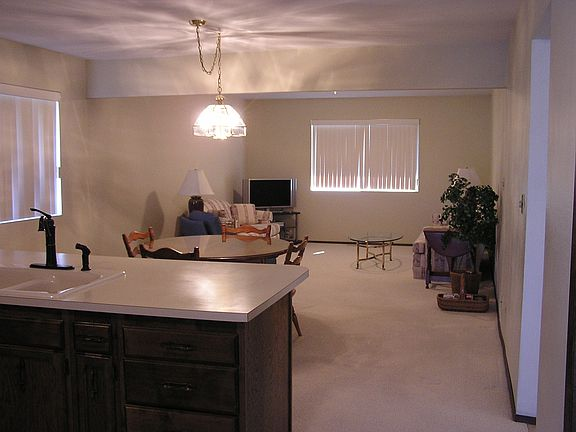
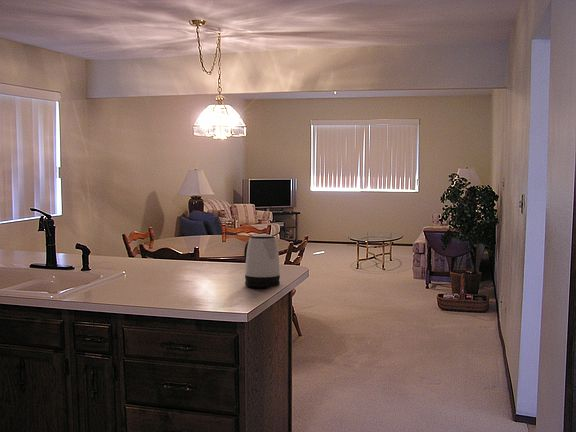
+ kettle [243,233,281,288]
